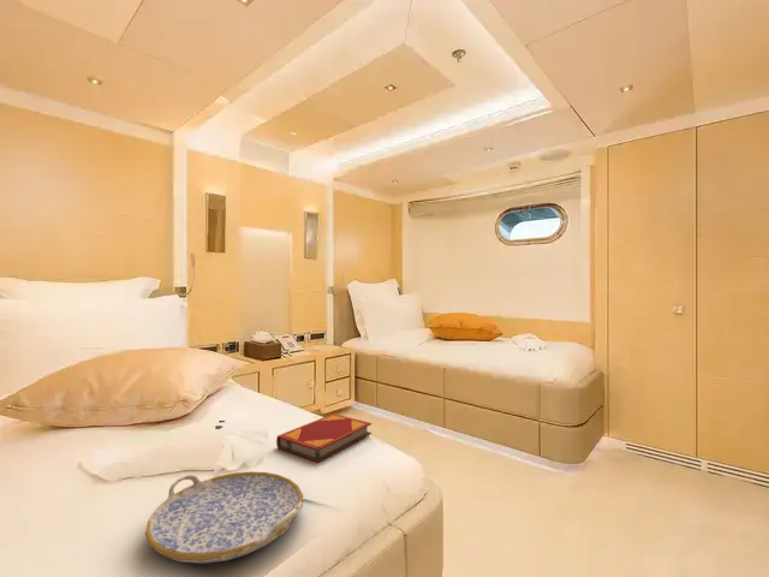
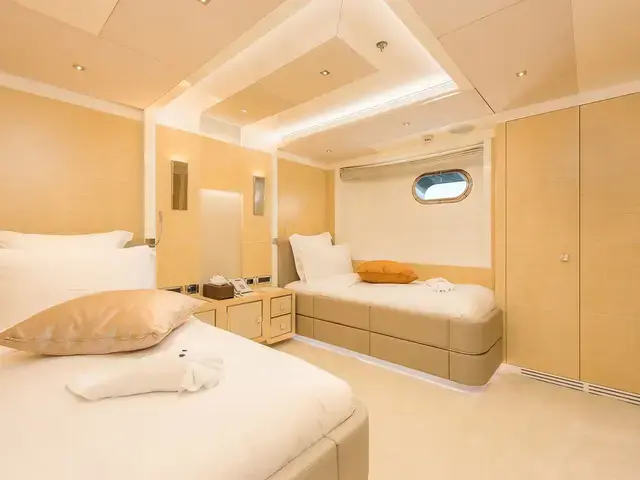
- hardback book [275,412,372,463]
- serving tray [144,470,304,565]
